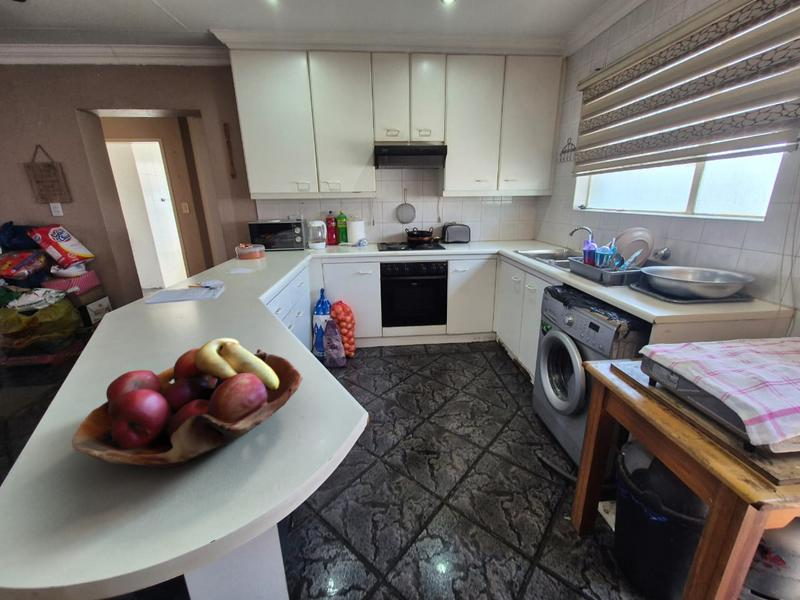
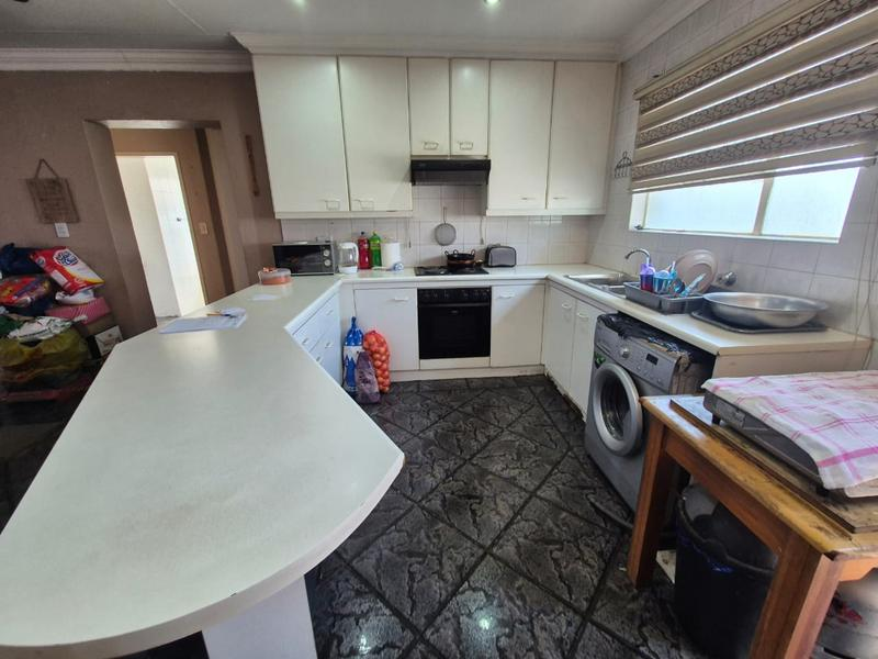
- fruit basket [71,337,303,470]
